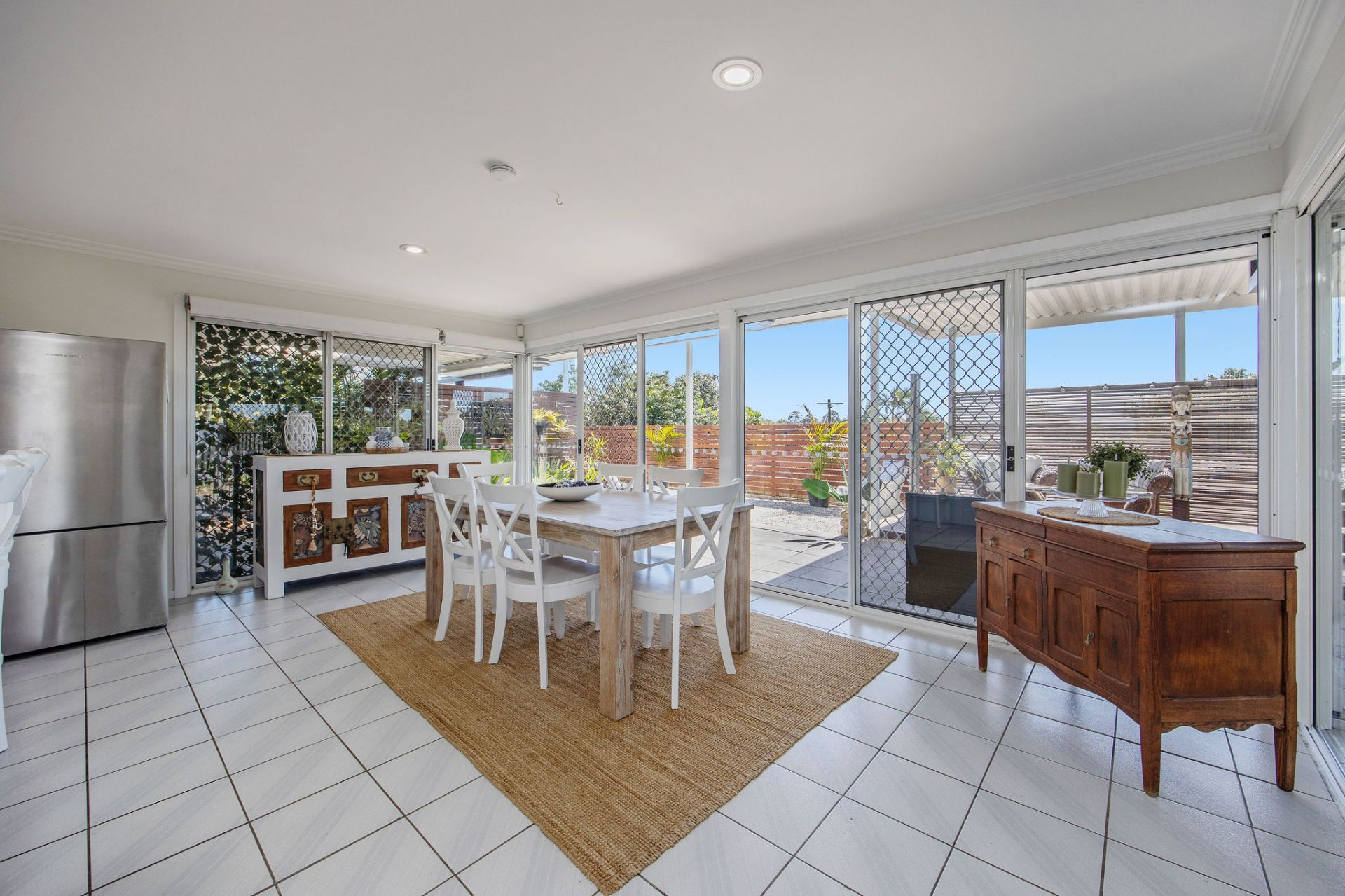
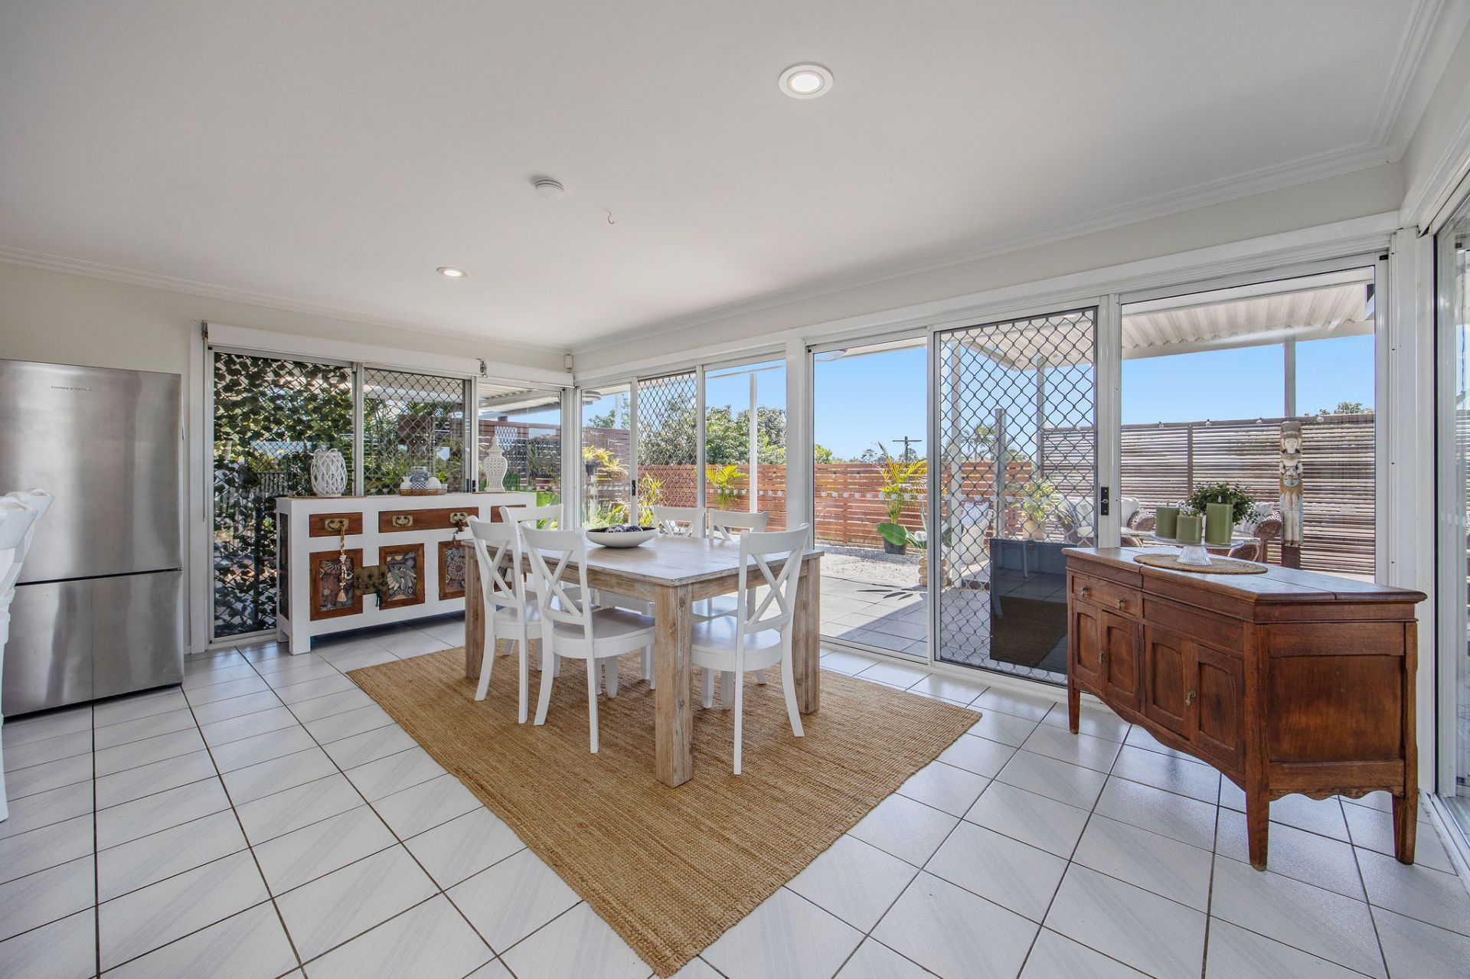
- vase [213,558,239,595]
